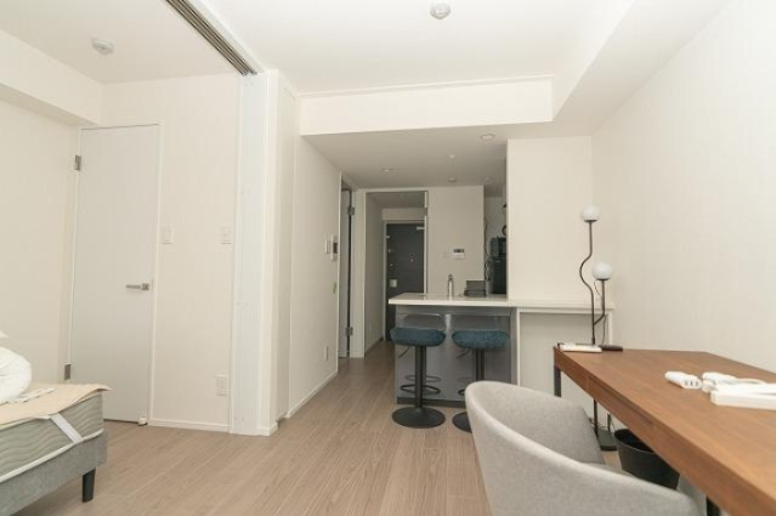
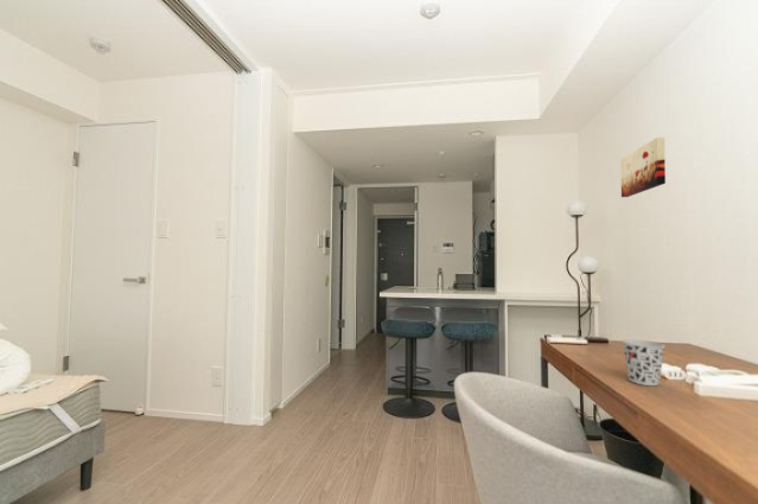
+ wall art [619,136,667,198]
+ cup [622,338,665,387]
